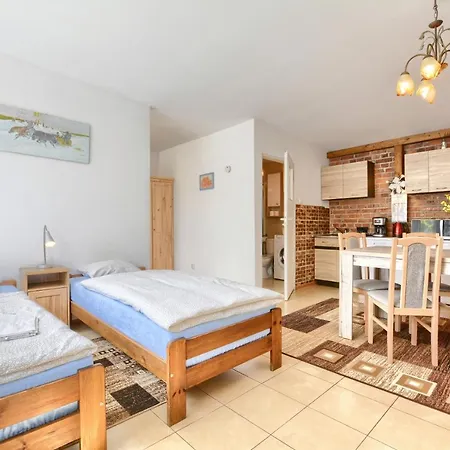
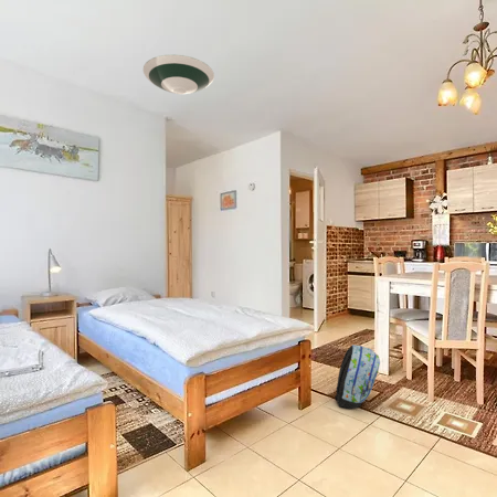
+ backpack [334,343,381,410]
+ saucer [142,53,215,95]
